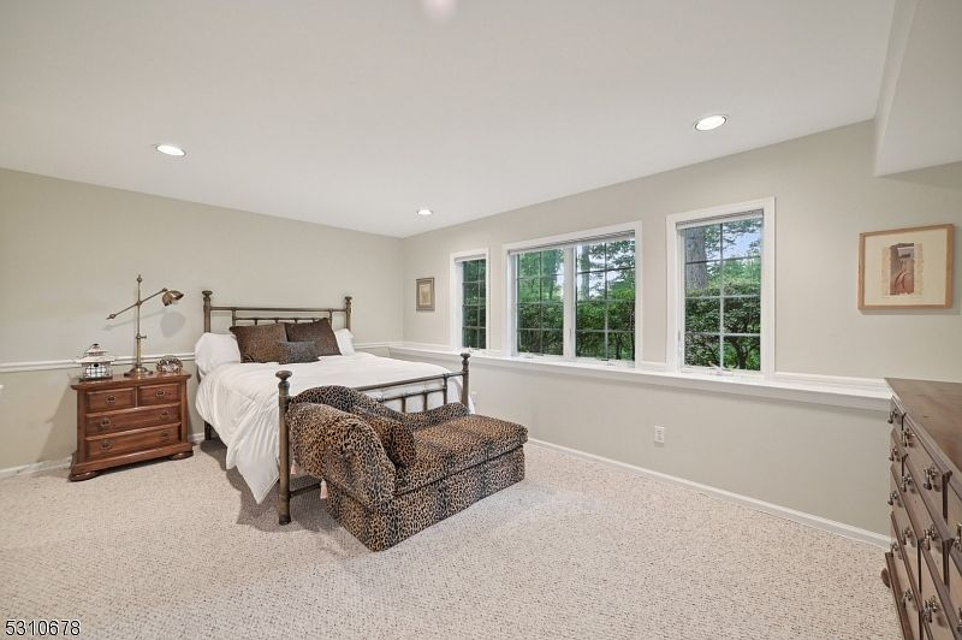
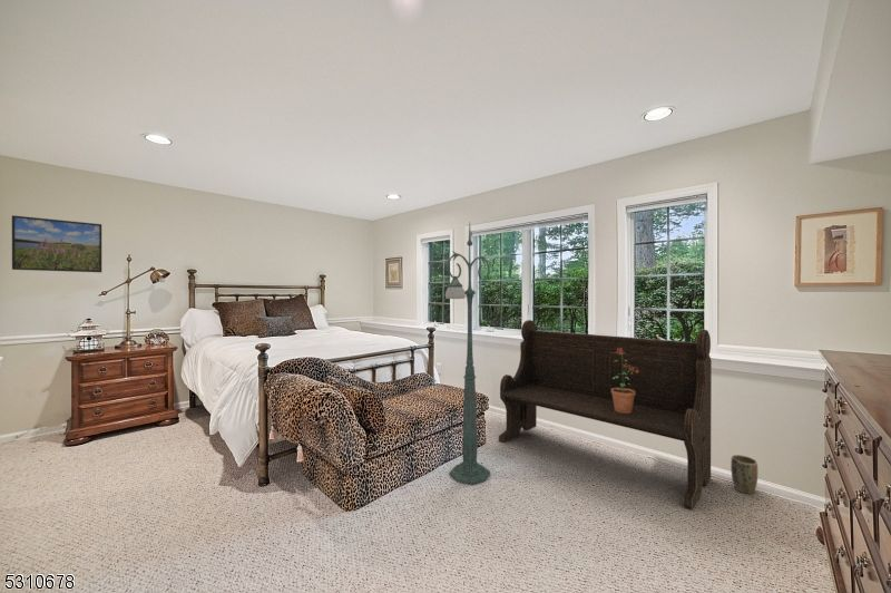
+ bench [498,319,713,509]
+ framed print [11,214,102,273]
+ plant pot [730,454,758,495]
+ floor lamp [444,223,491,486]
+ potted plant [611,348,639,414]
